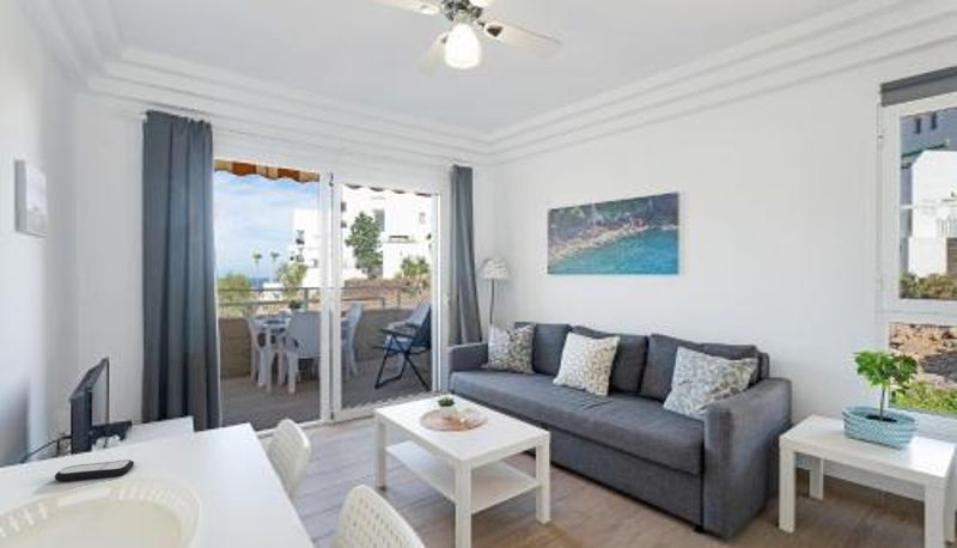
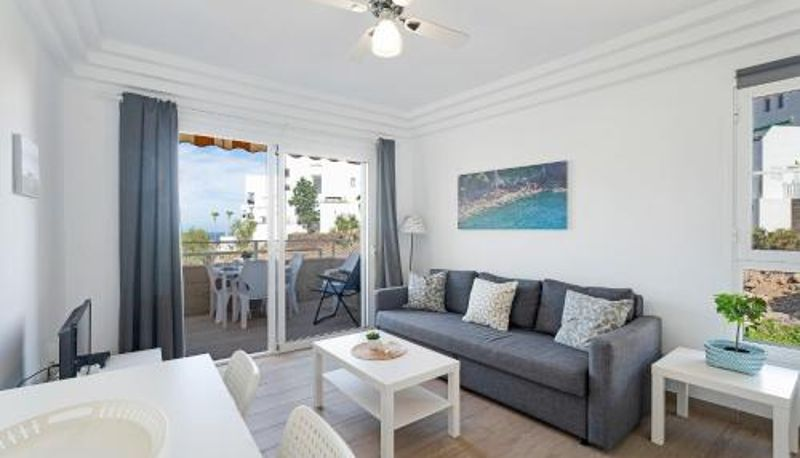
- remote control [54,458,135,482]
